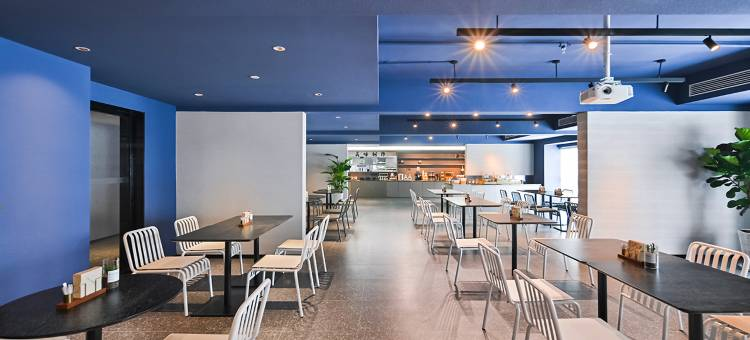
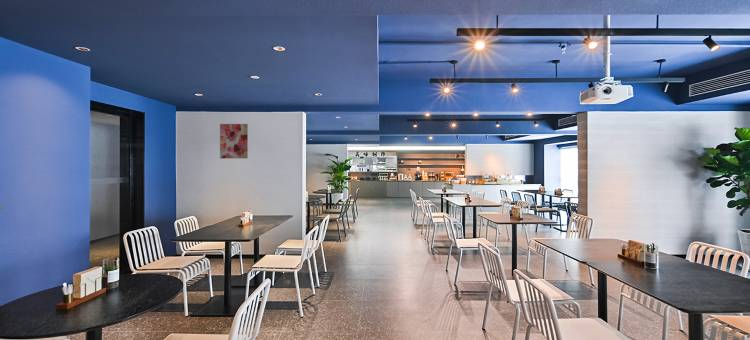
+ wall art [219,123,249,159]
